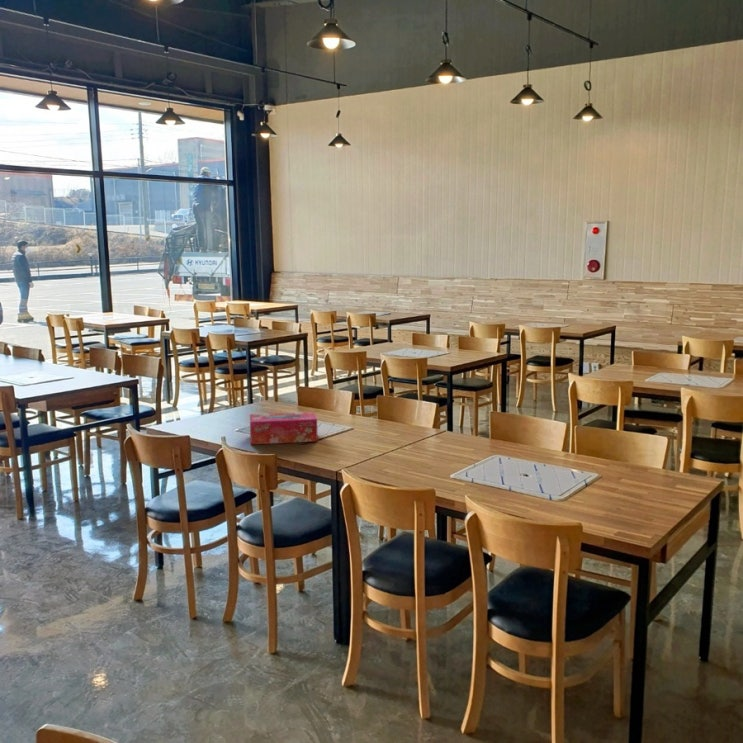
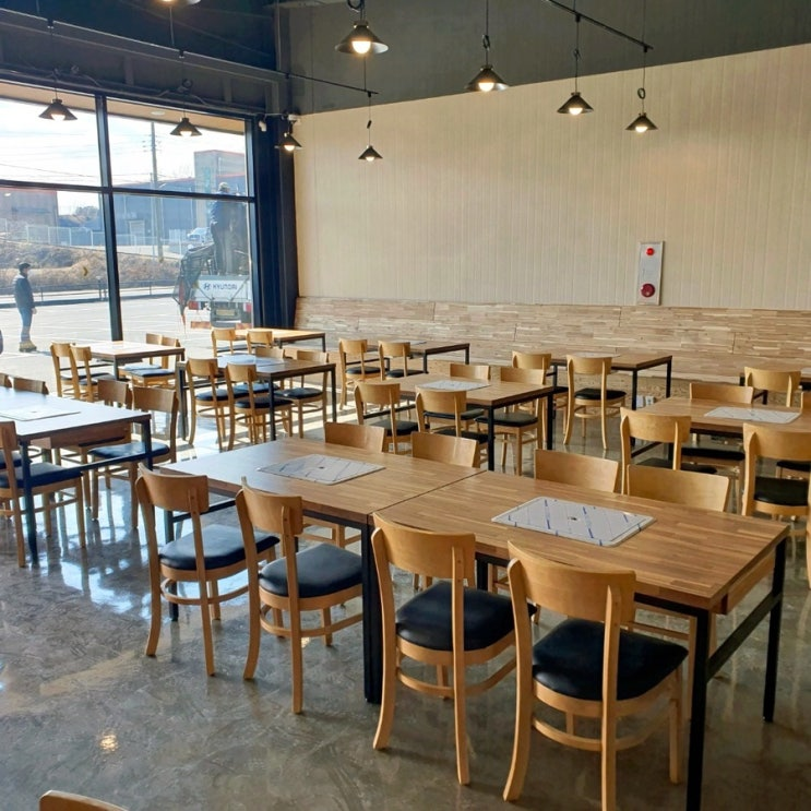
- tissue box [249,411,319,445]
